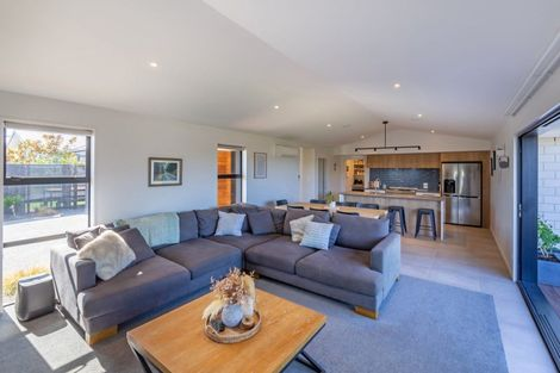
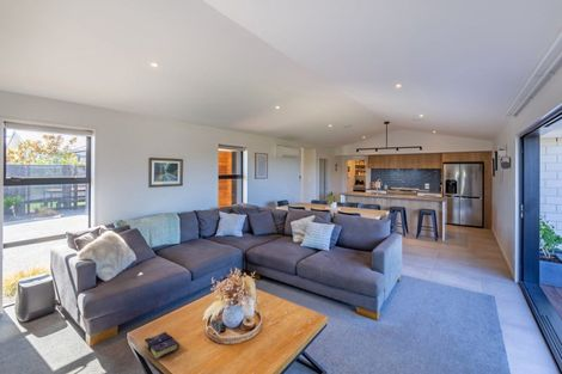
+ book [143,331,181,361]
